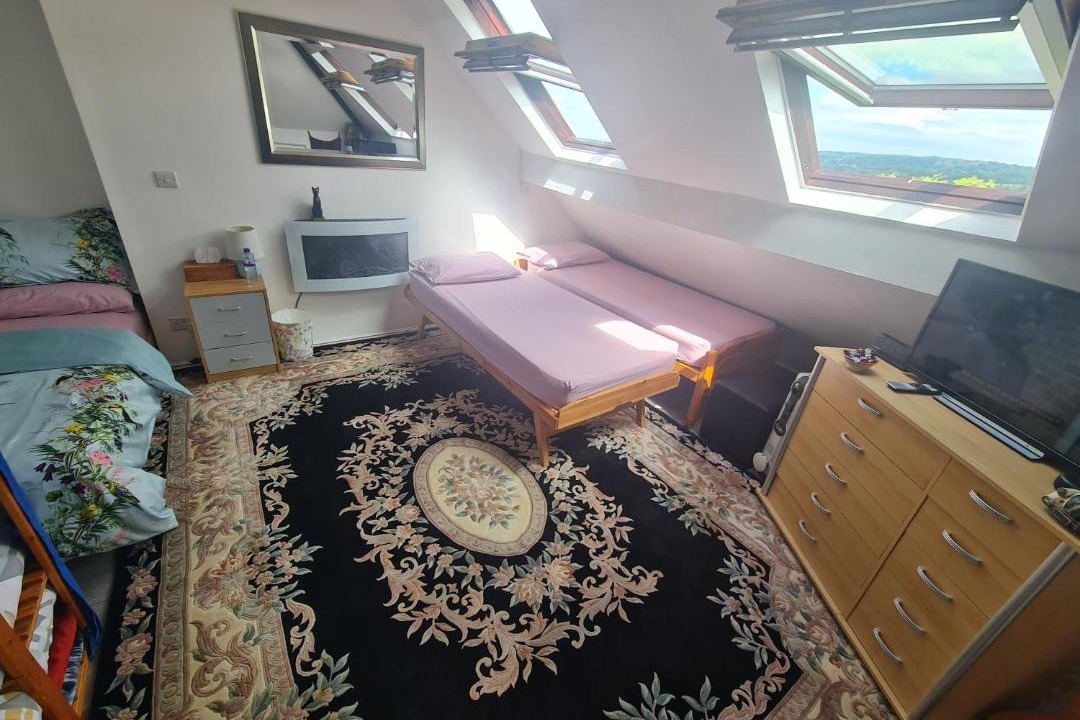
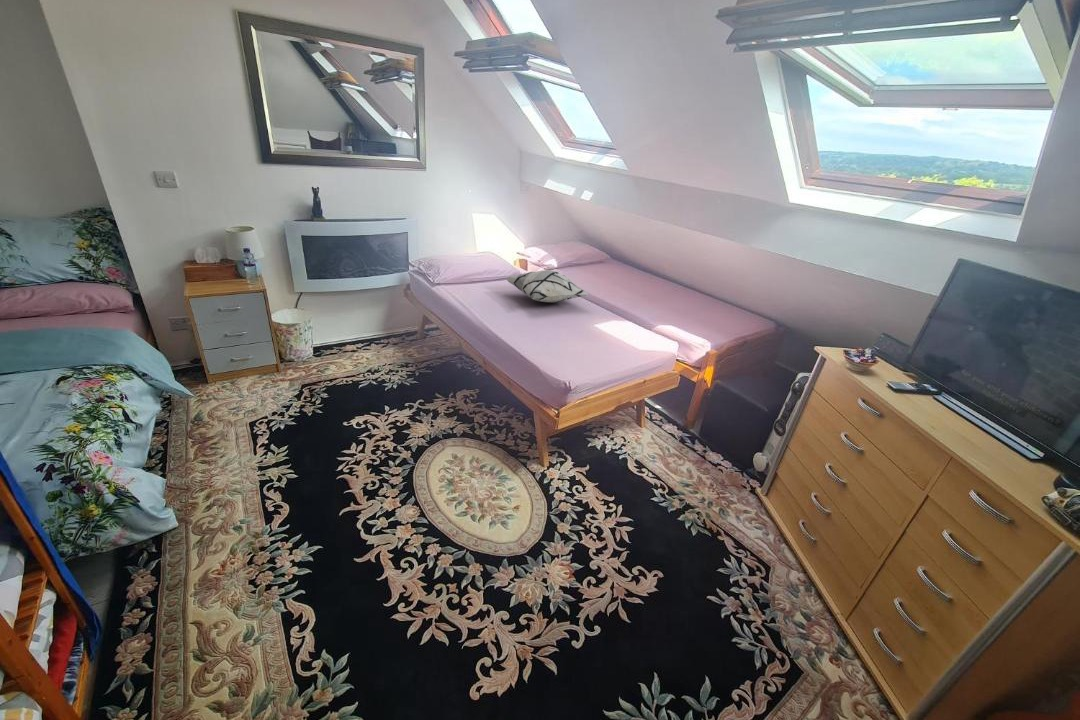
+ decorative pillow [505,269,590,303]
